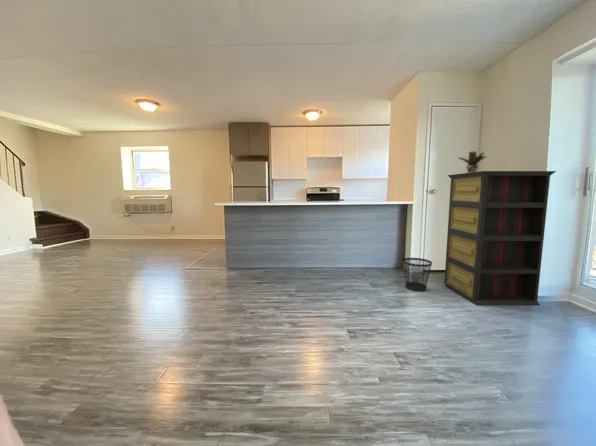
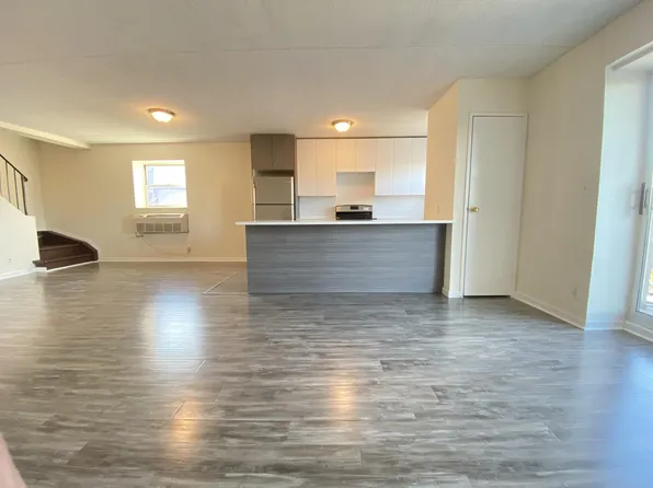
- wastebasket [401,257,433,292]
- bookshelf [443,170,557,307]
- potted plant [457,150,488,173]
